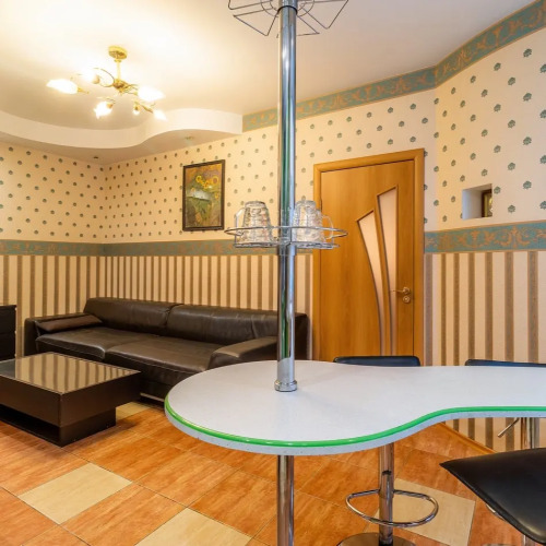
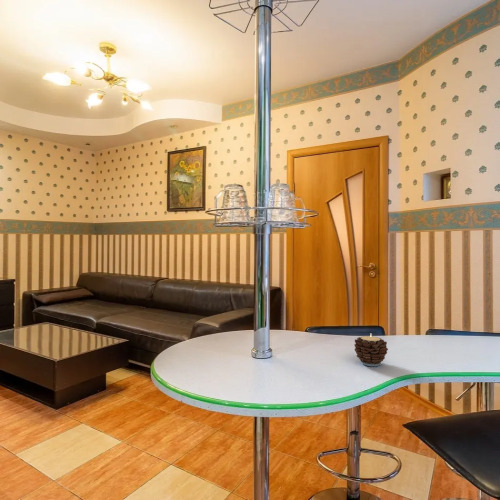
+ candle [353,334,389,367]
